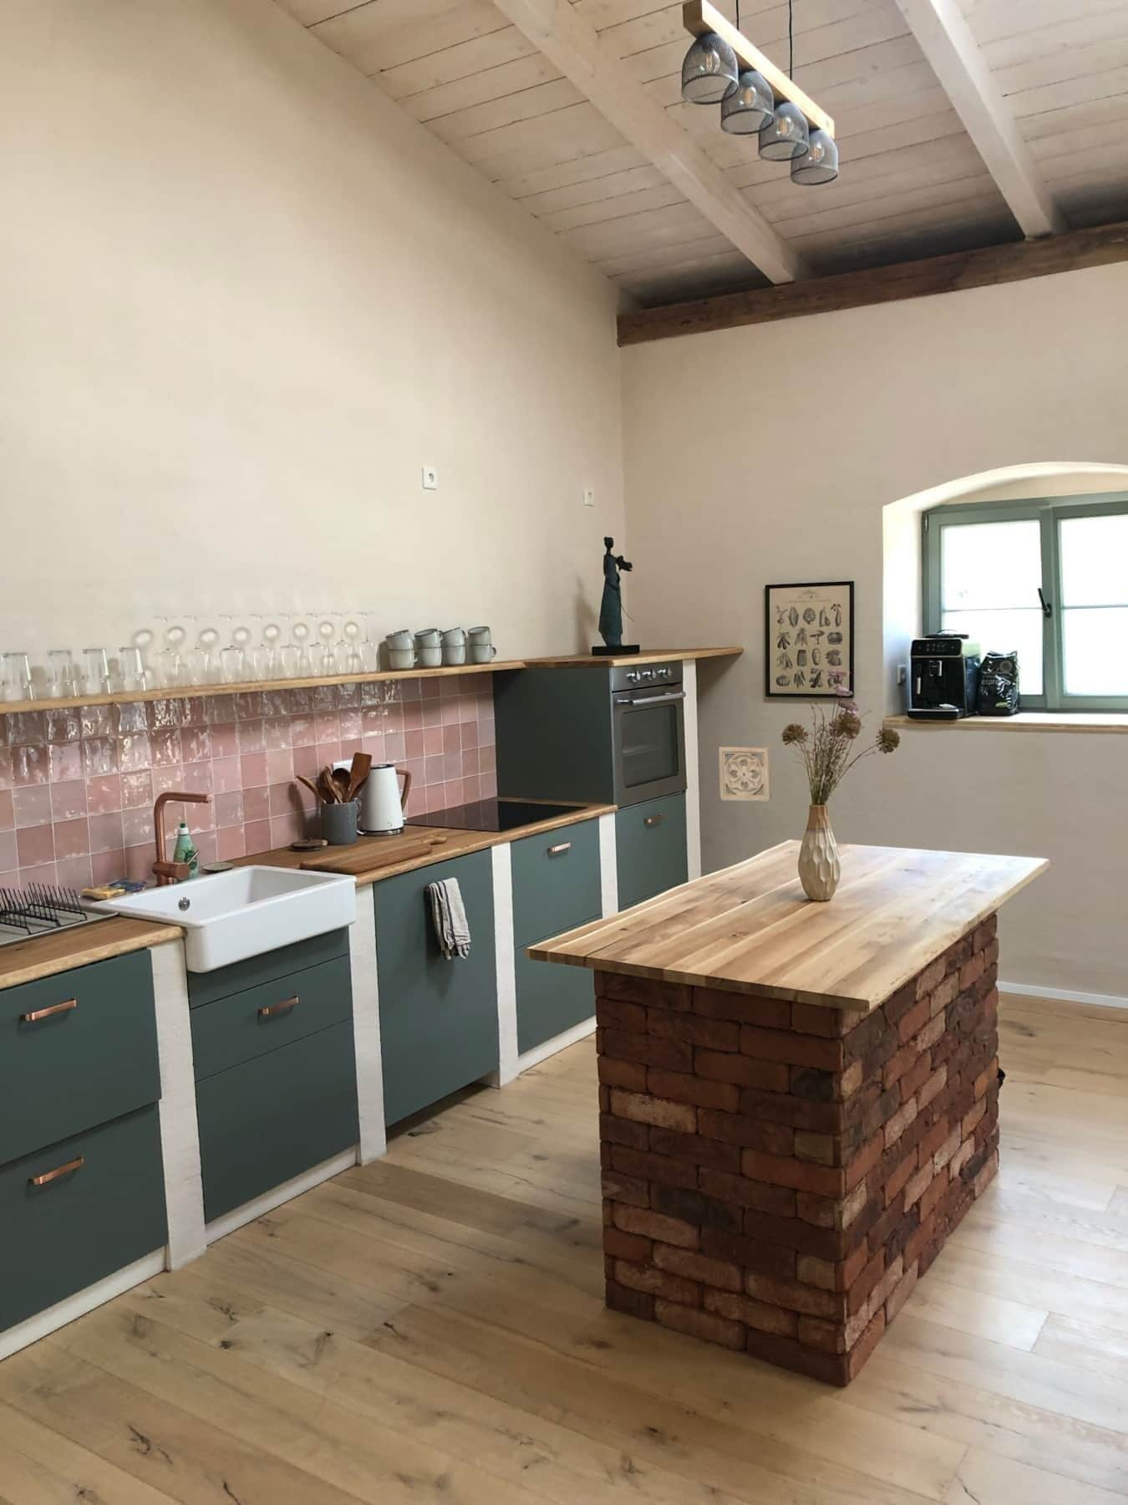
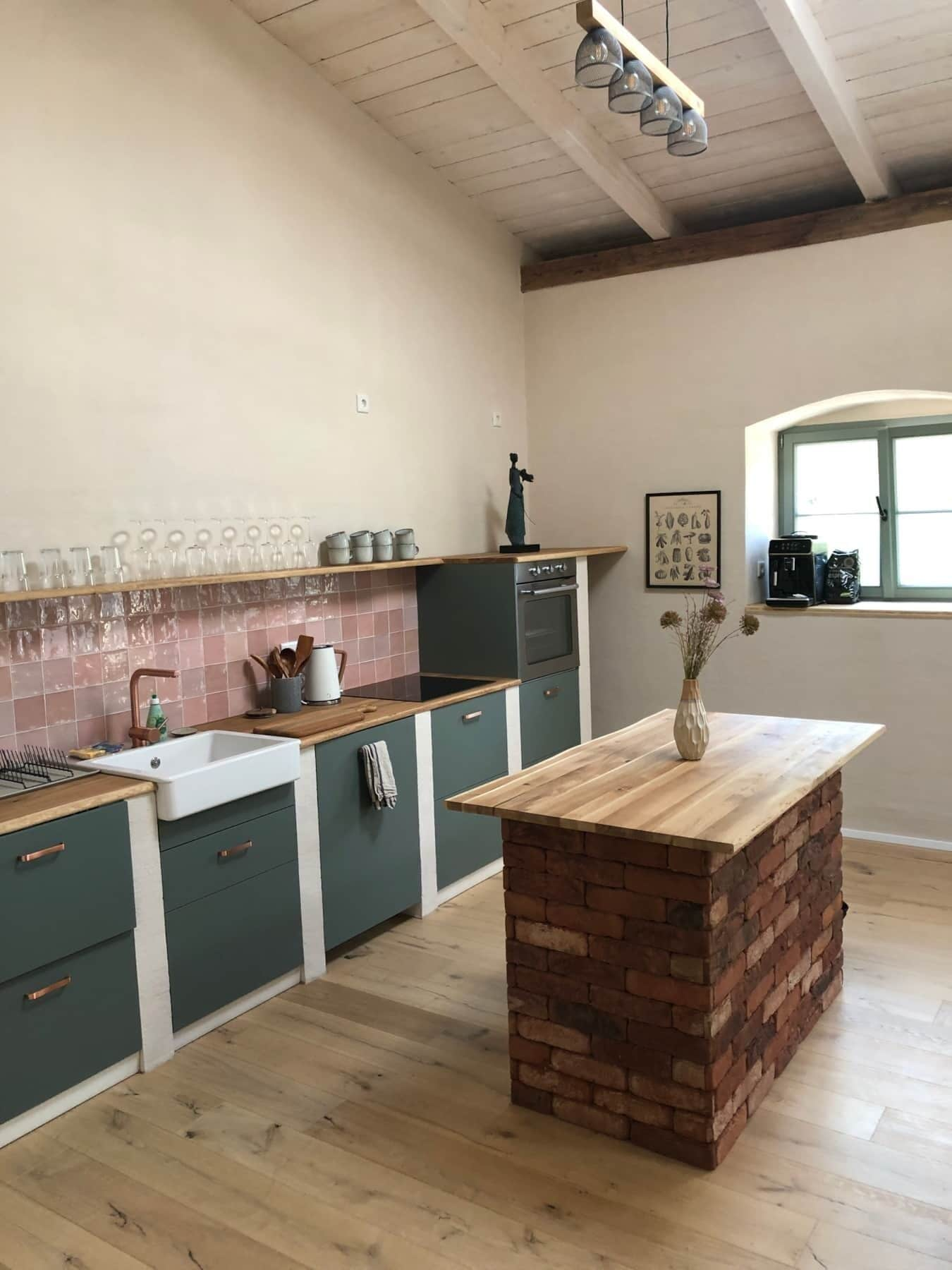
- wall ornament [718,745,773,803]
